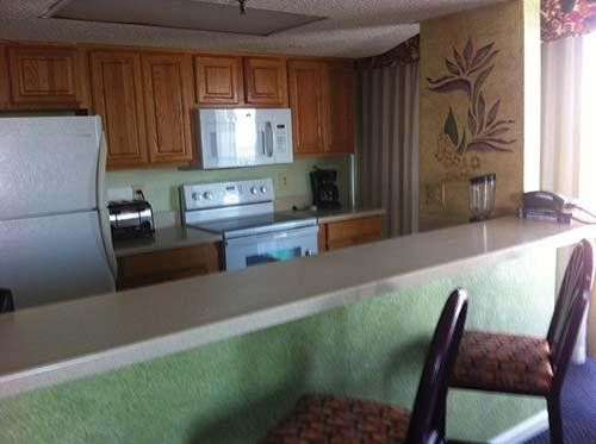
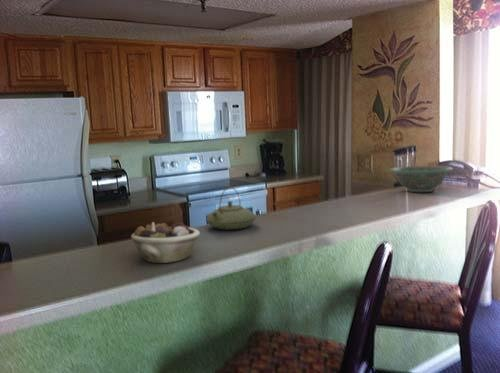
+ decorative bowl [389,165,454,193]
+ teapot [205,186,257,230]
+ succulent planter [130,221,201,264]
